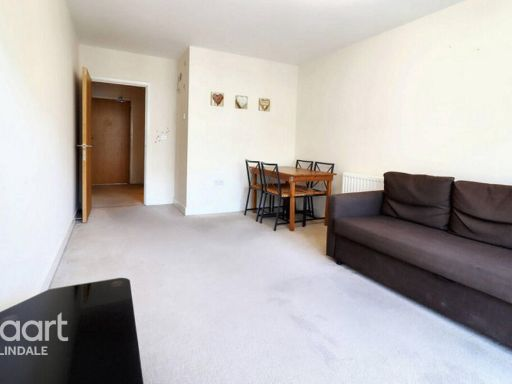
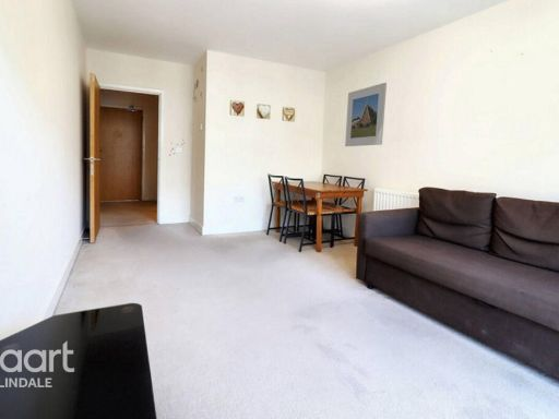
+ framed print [344,82,388,147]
